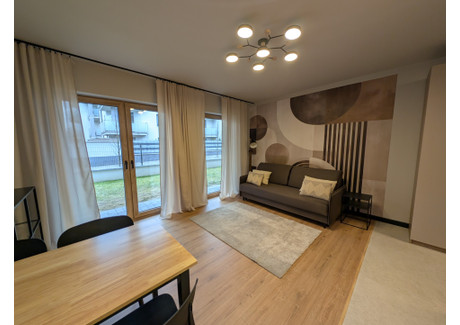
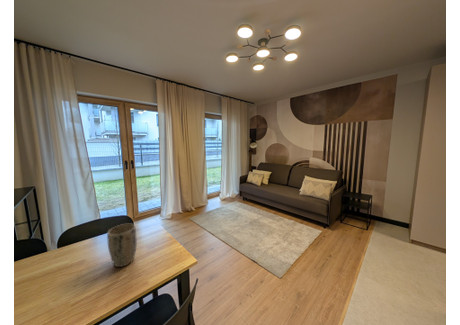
+ plant pot [106,223,138,268]
